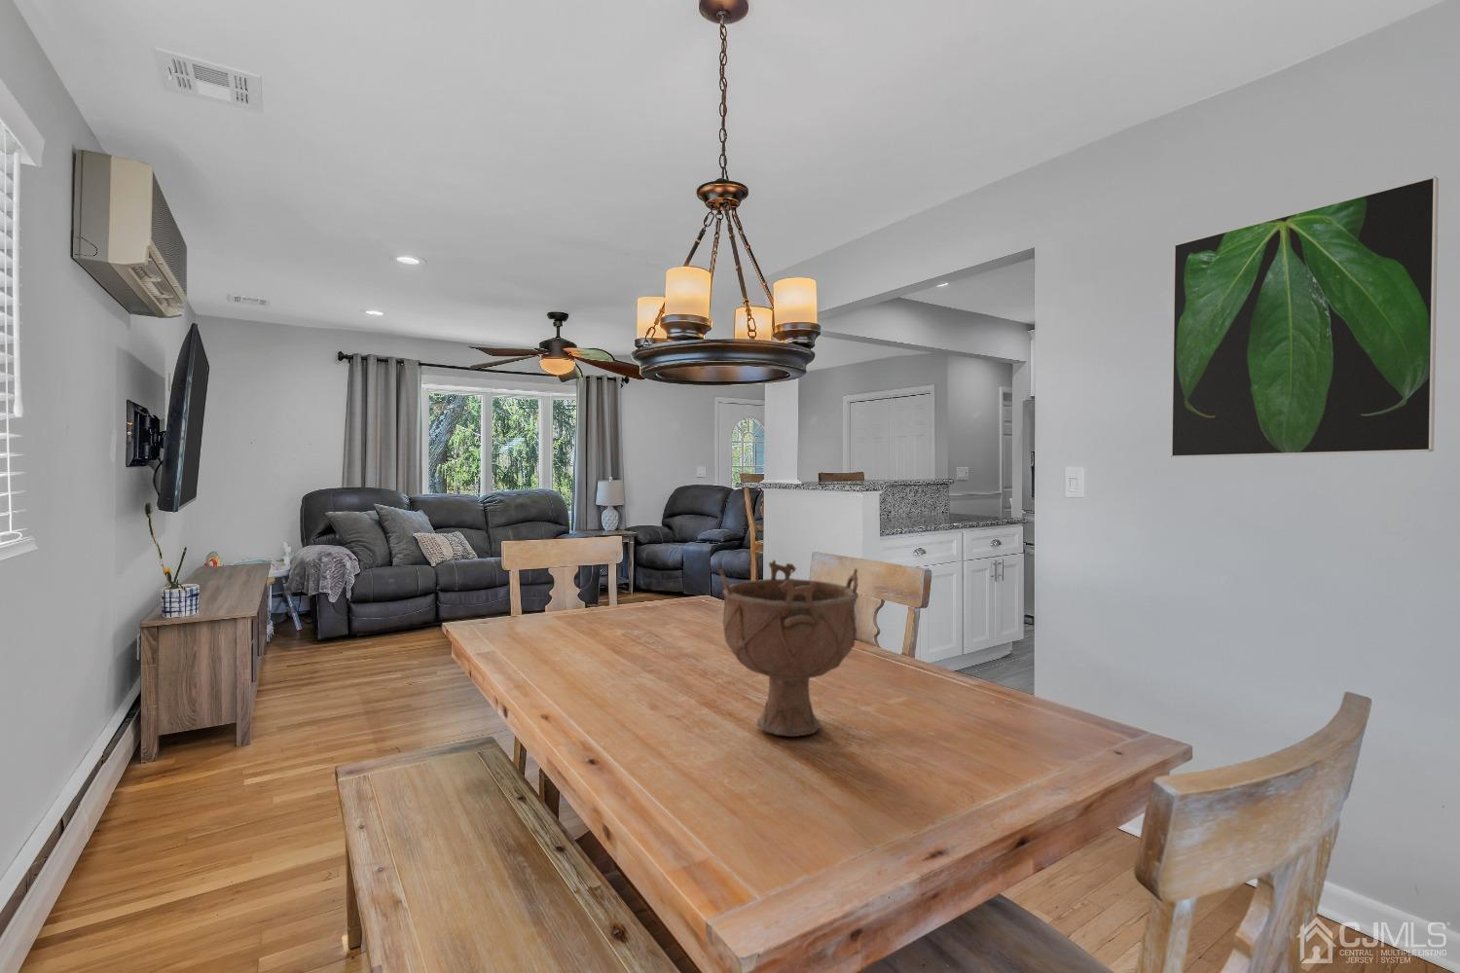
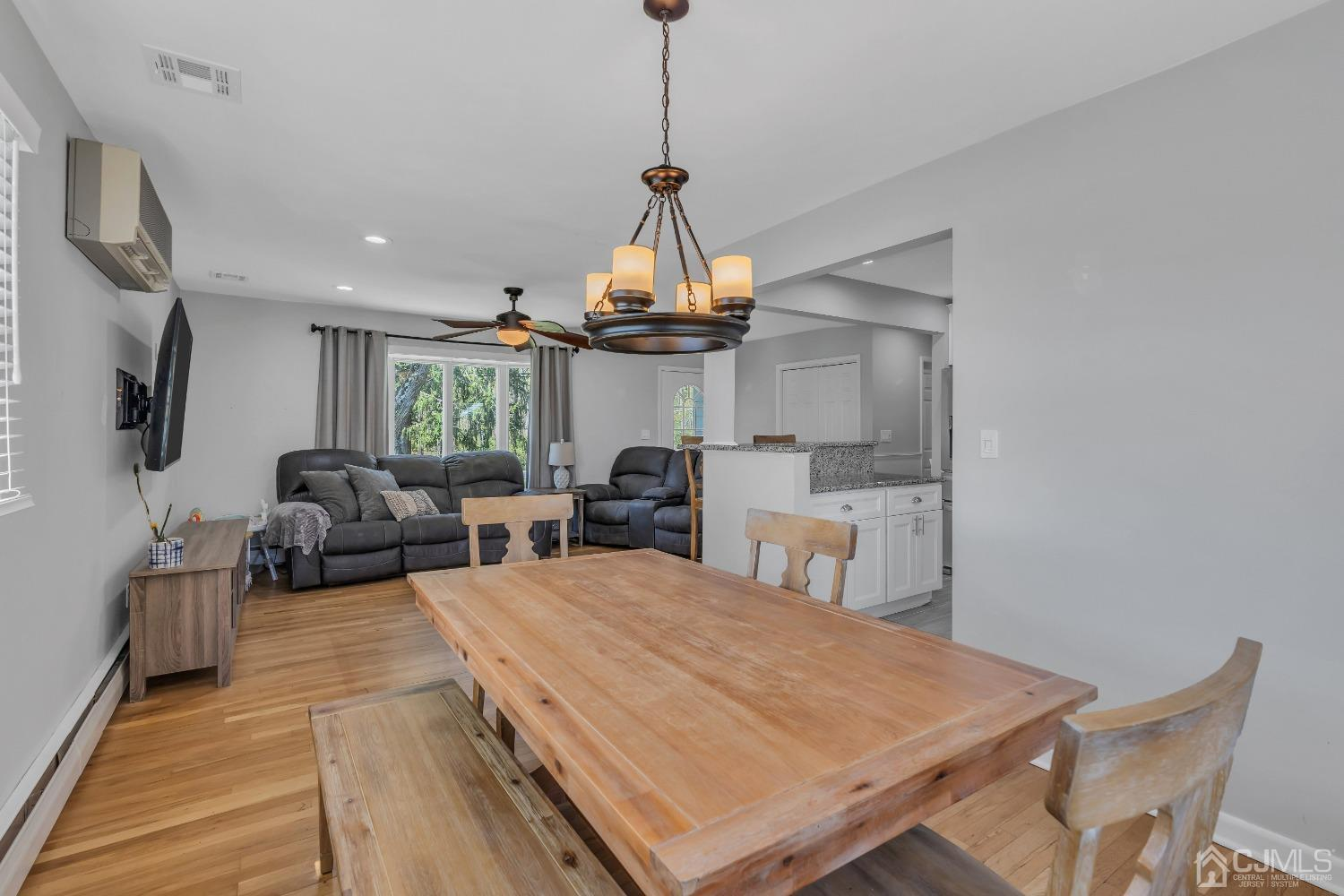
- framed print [1170,175,1439,458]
- decorative bowl [718,558,859,737]
